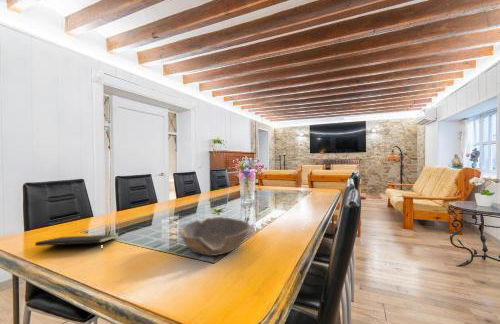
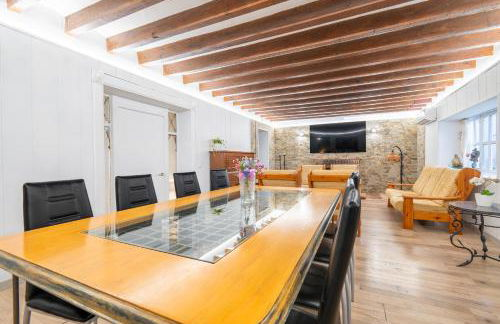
- notepad [34,233,119,252]
- bowl [178,216,251,257]
